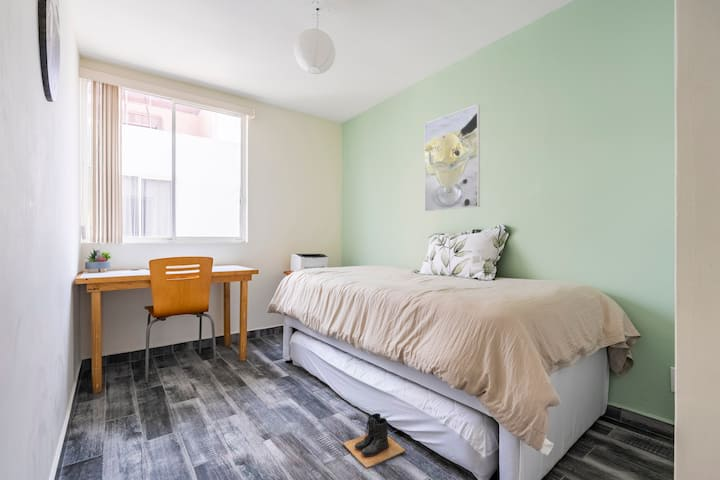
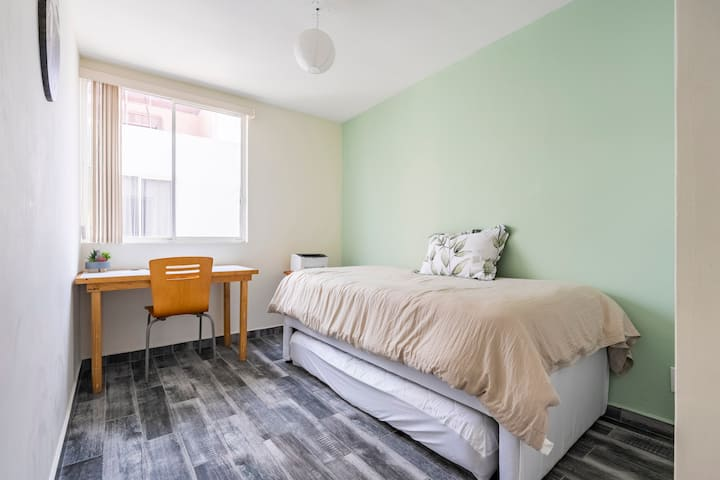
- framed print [424,103,481,212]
- boots [342,412,407,470]
